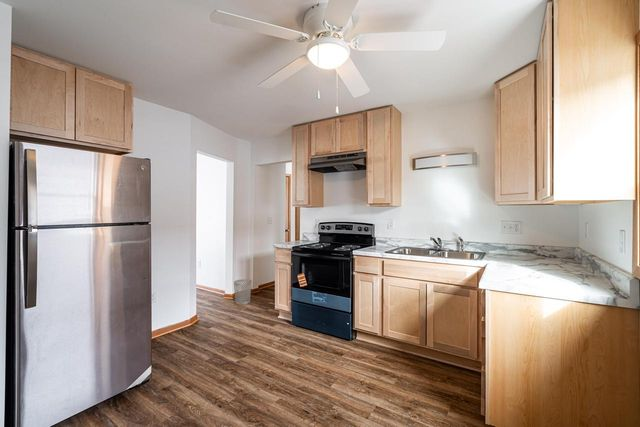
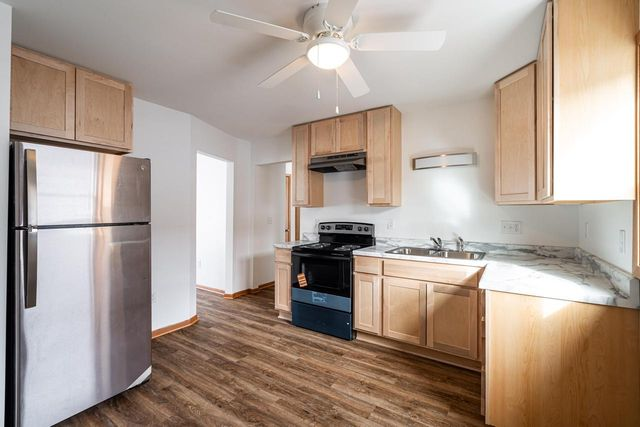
- wastebasket [233,278,253,306]
